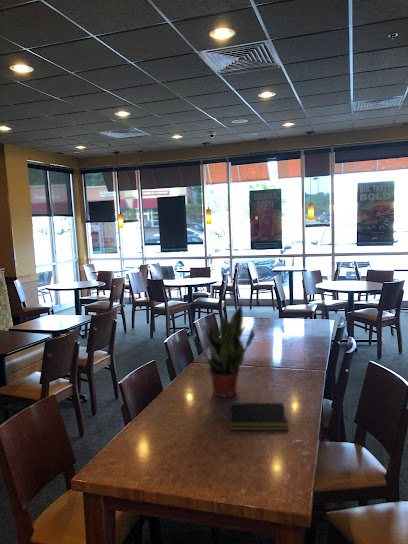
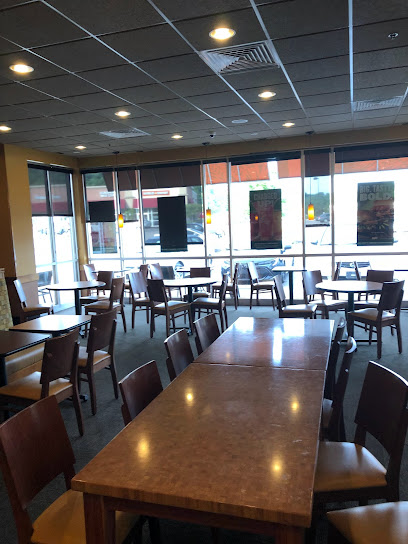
- notepad [228,402,288,431]
- potted plant [192,302,256,398]
